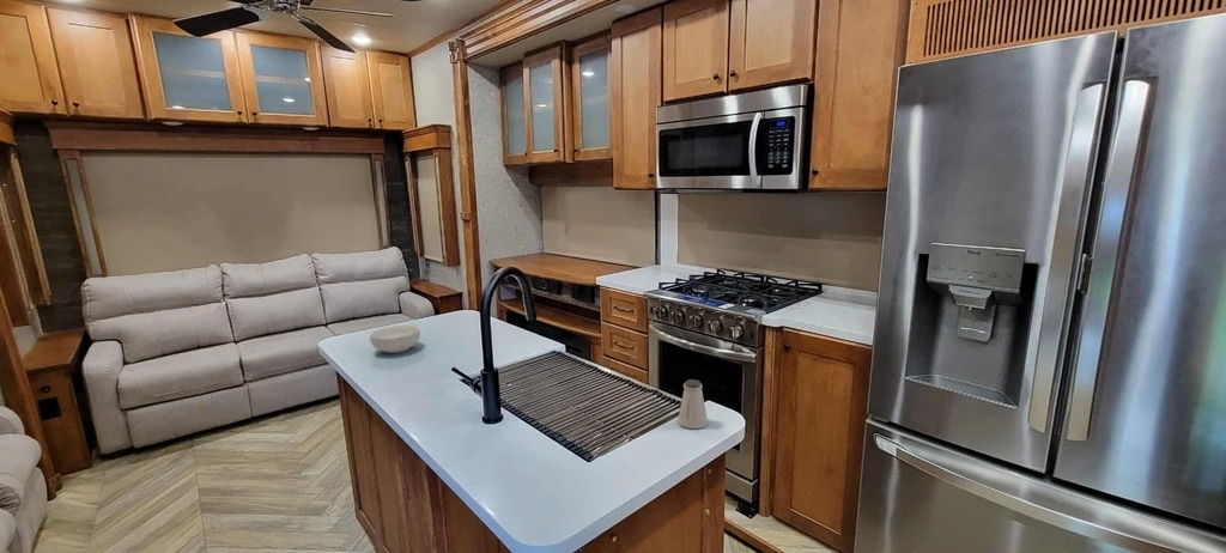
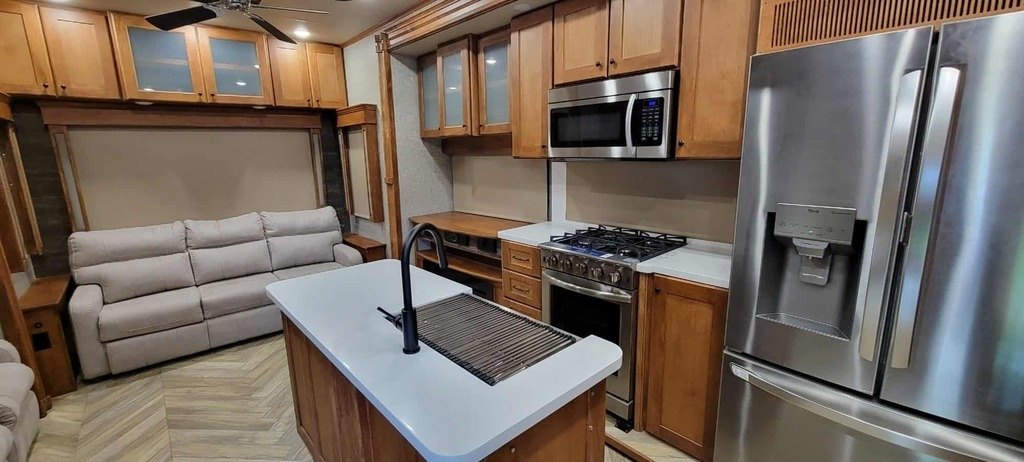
- cereal bowl [369,324,421,354]
- saltshaker [676,378,709,430]
